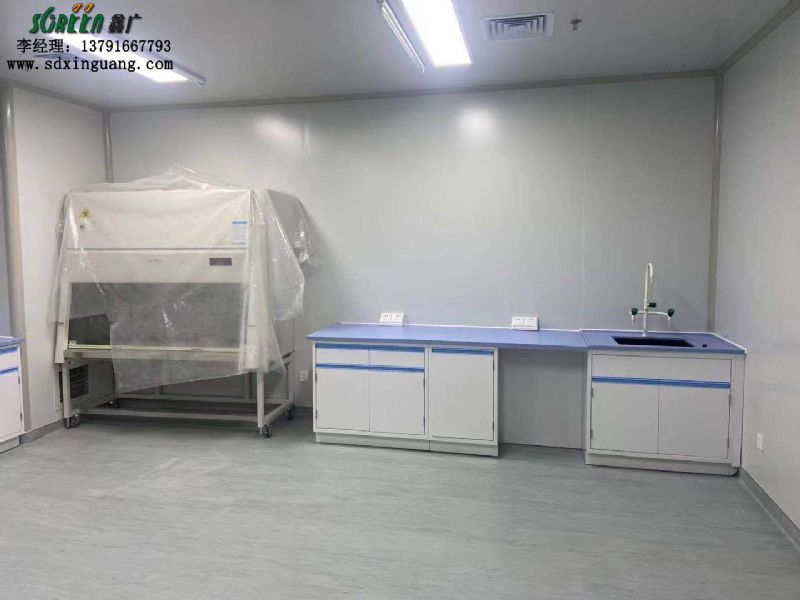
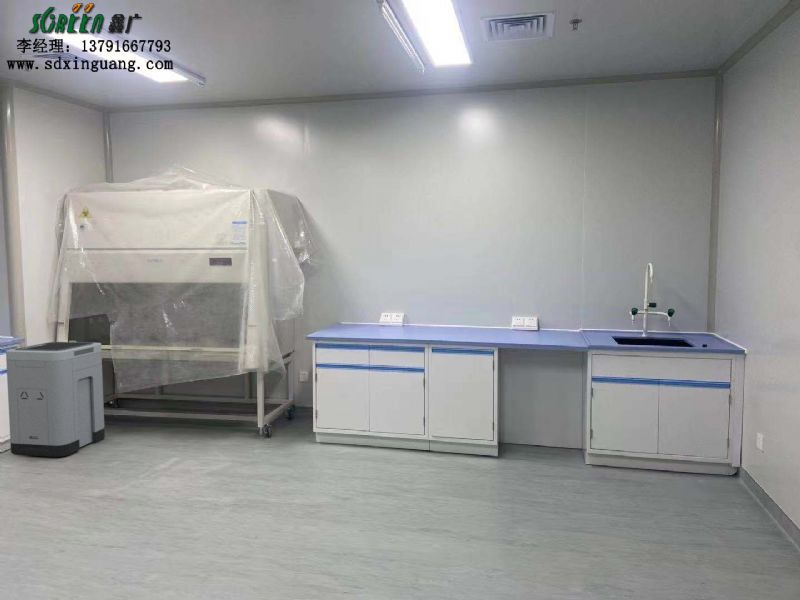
+ trash can [5,341,106,458]
